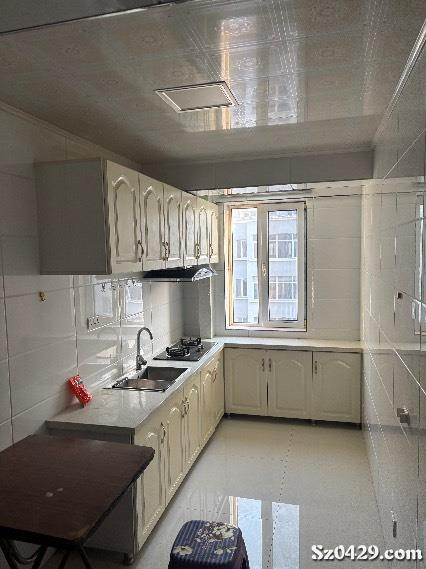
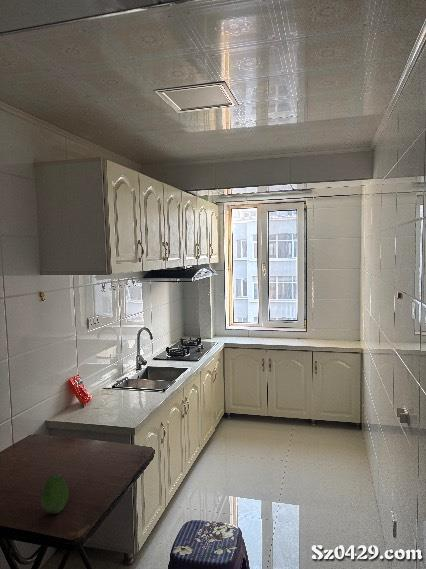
+ fruit [40,474,69,515]
